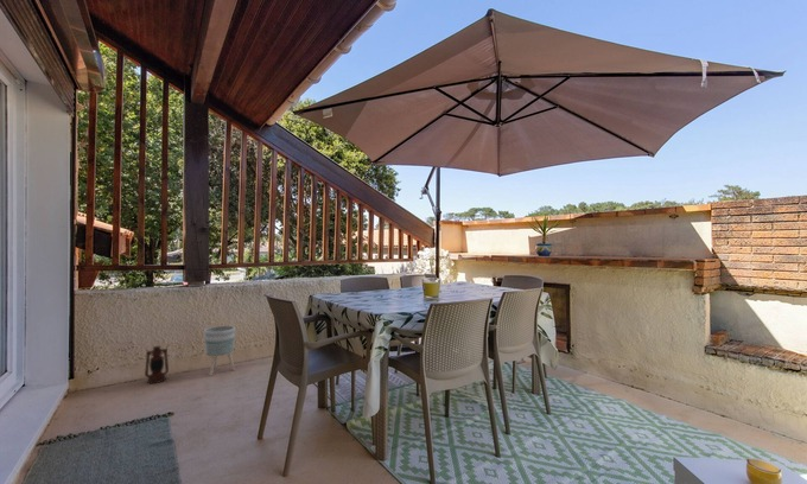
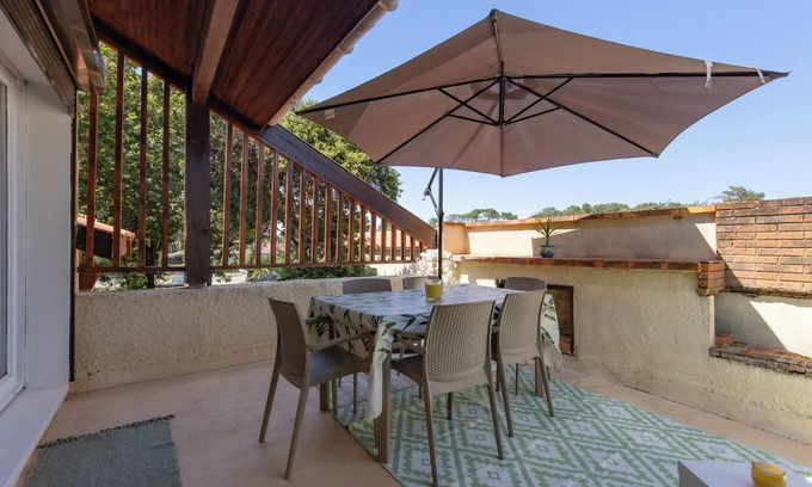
- planter [203,325,236,377]
- lantern [144,345,170,384]
